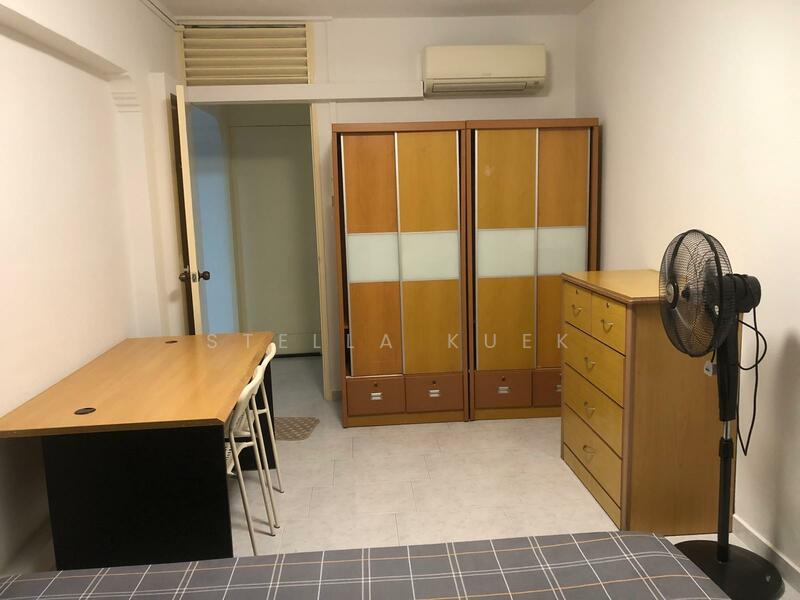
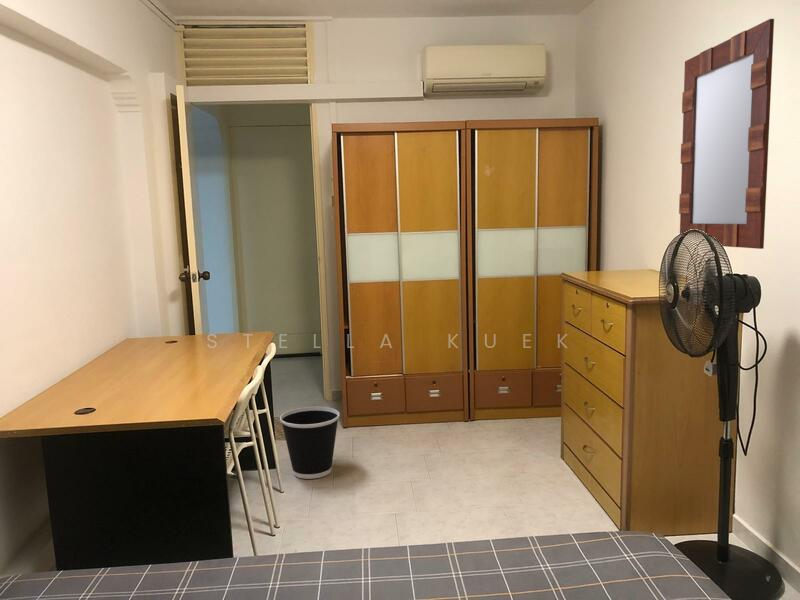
+ wastebasket [279,406,340,480]
+ home mirror [678,18,775,250]
